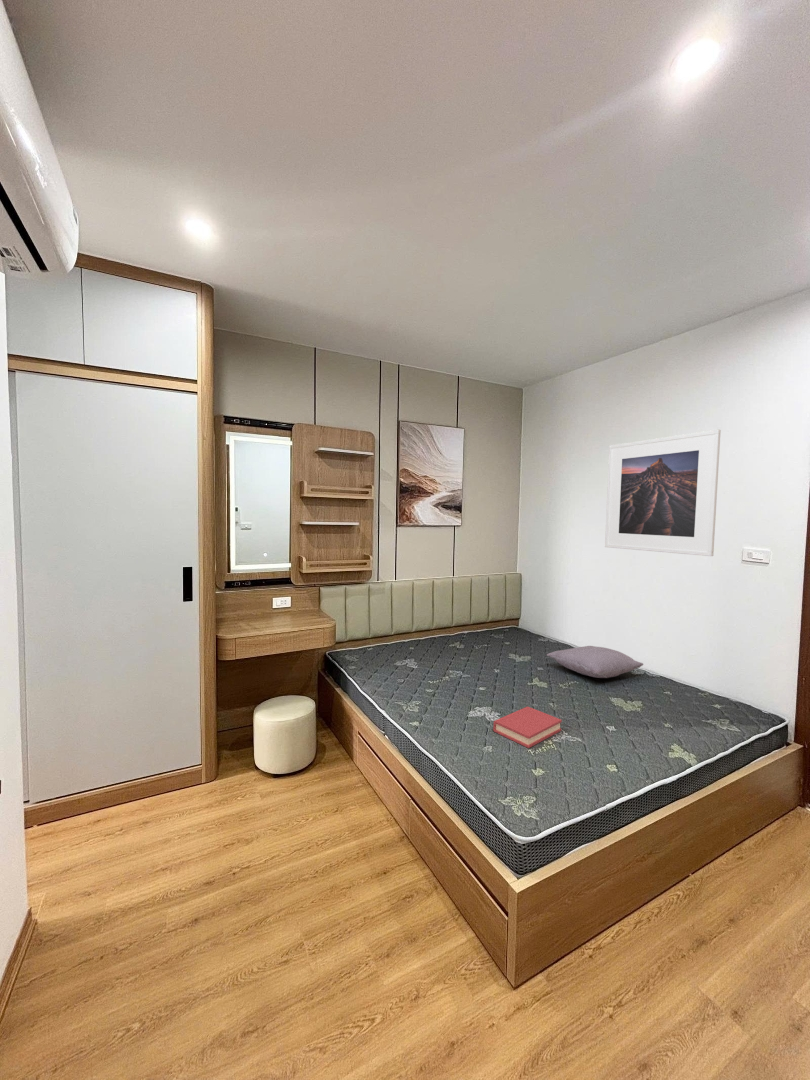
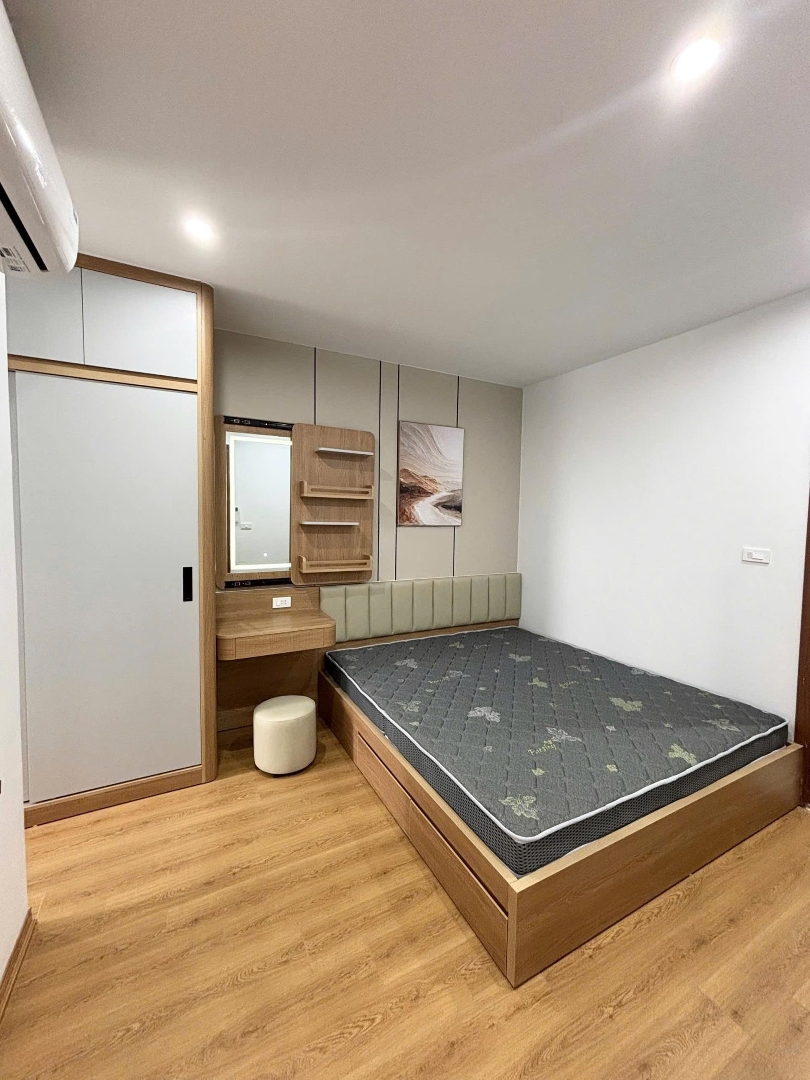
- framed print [604,428,722,557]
- pillow [546,645,644,679]
- hardback book [492,705,563,749]
